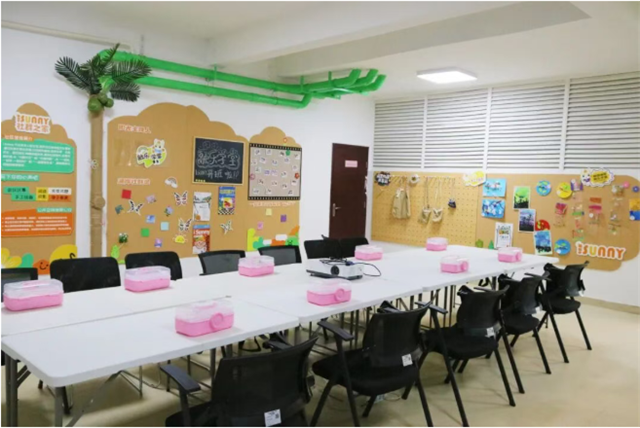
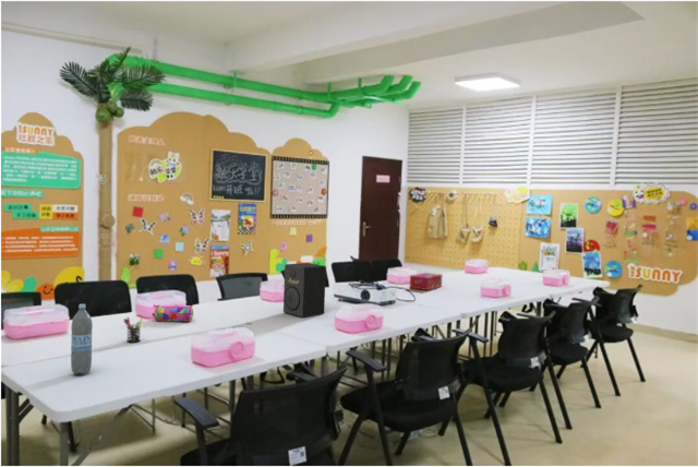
+ pencil case [152,303,194,323]
+ speaker [282,262,327,319]
+ water bottle [70,303,94,375]
+ tissue box [409,272,443,291]
+ pen holder [122,315,144,344]
